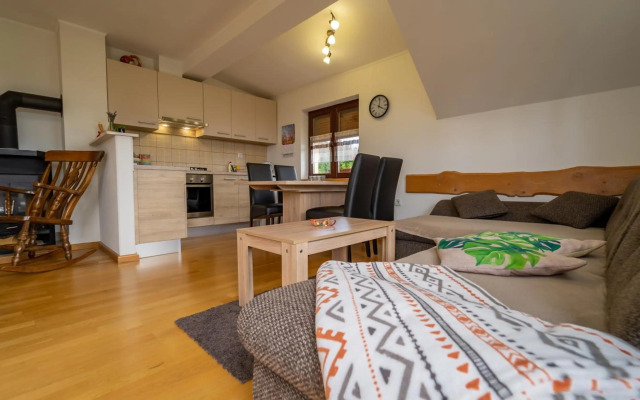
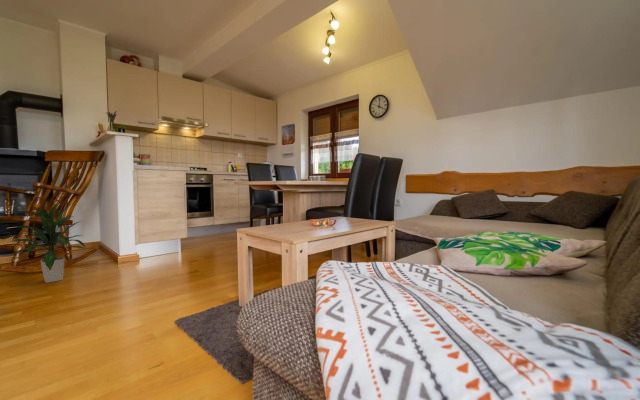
+ indoor plant [5,201,88,284]
